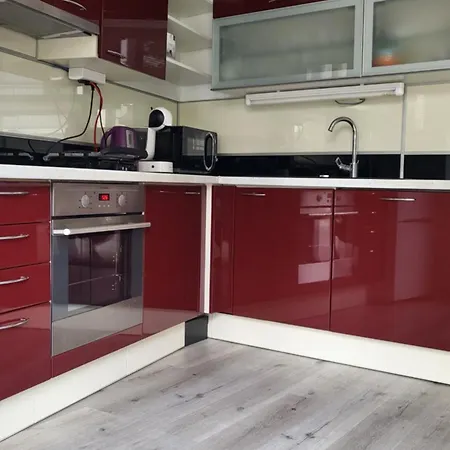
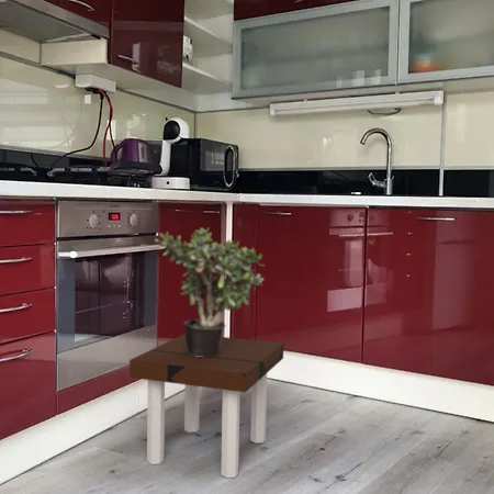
+ potted plant [154,226,265,357]
+ side table [128,333,284,479]
